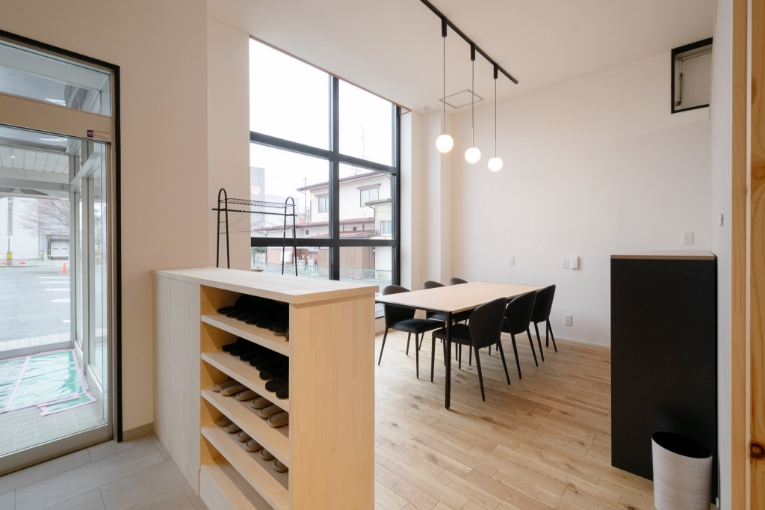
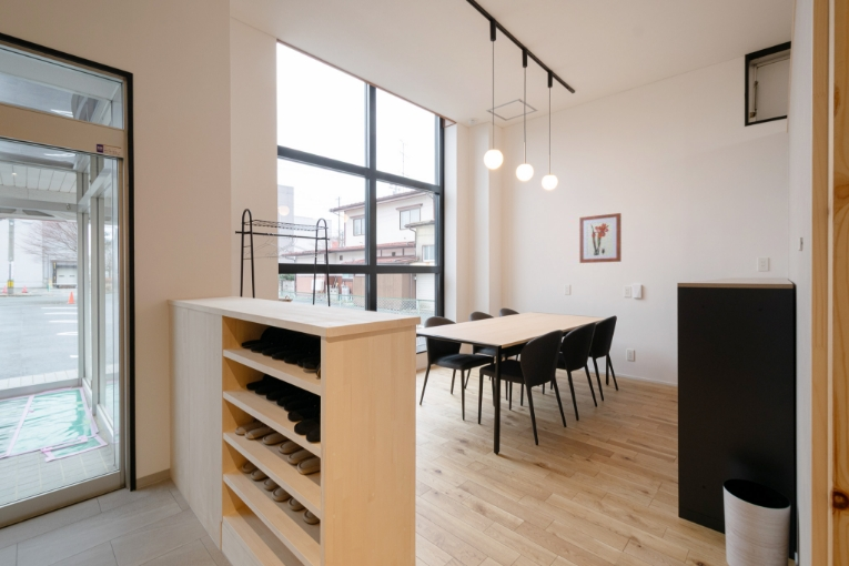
+ wall art [578,212,623,264]
